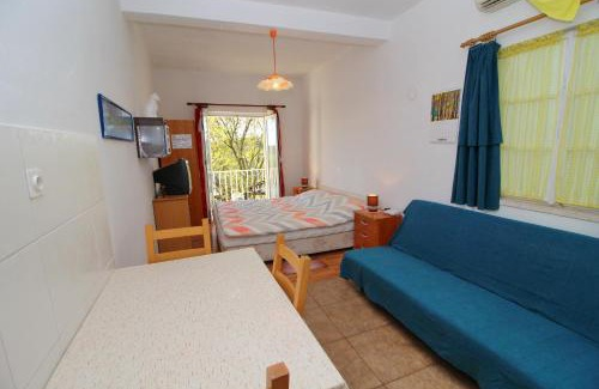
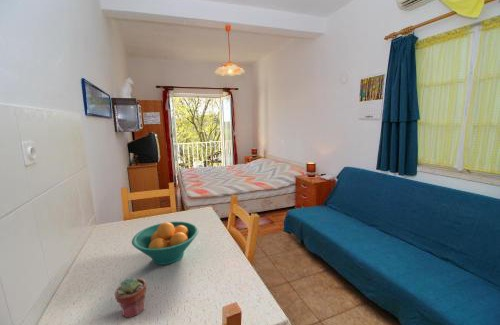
+ fruit bowl [131,221,199,266]
+ potted succulent [114,276,147,319]
